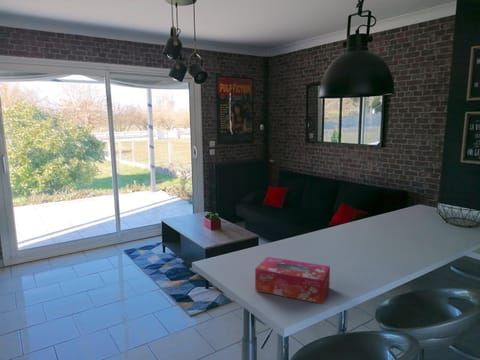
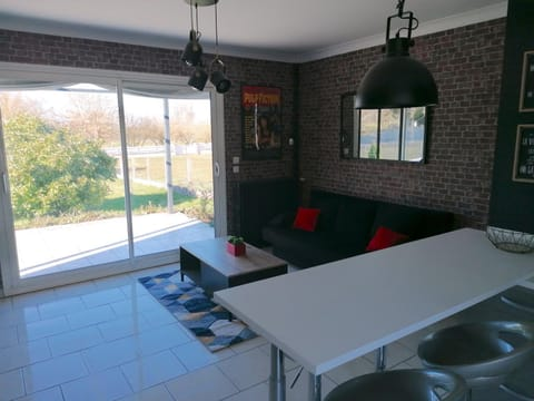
- tissue box [254,256,331,305]
